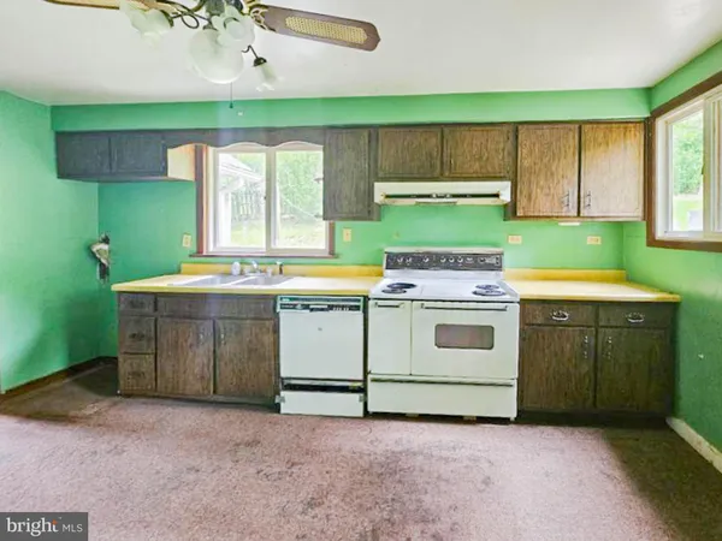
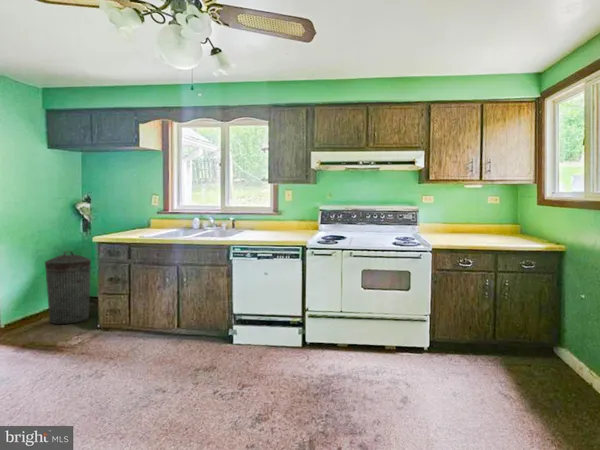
+ trash can [44,250,92,325]
